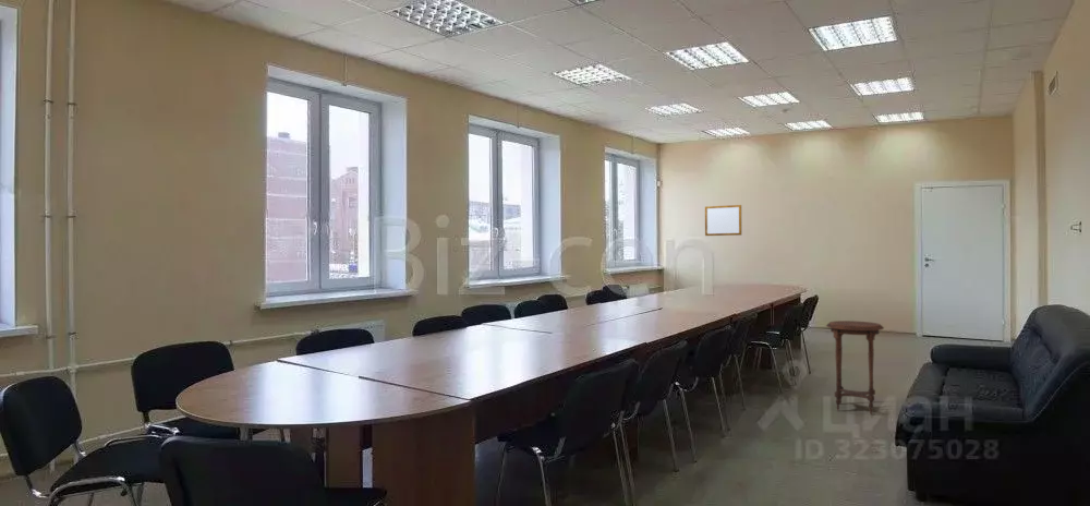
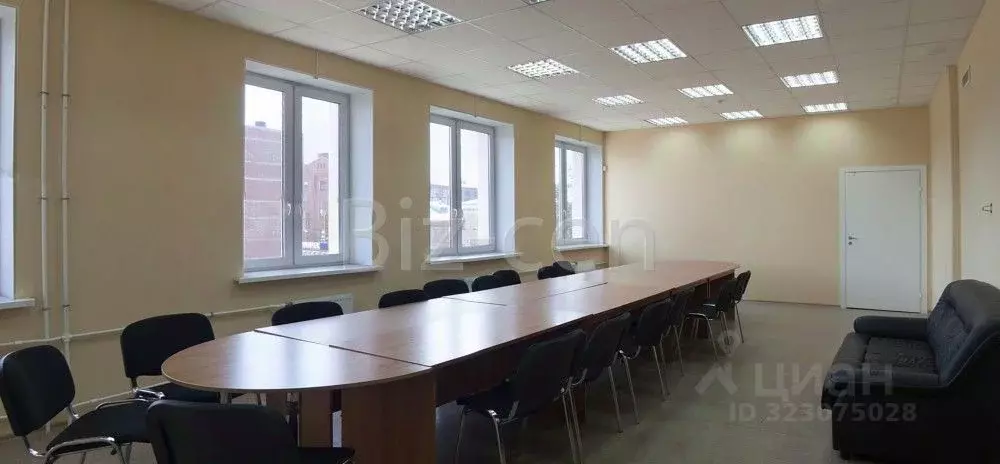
- side table [825,320,885,415]
- writing board [704,204,742,237]
